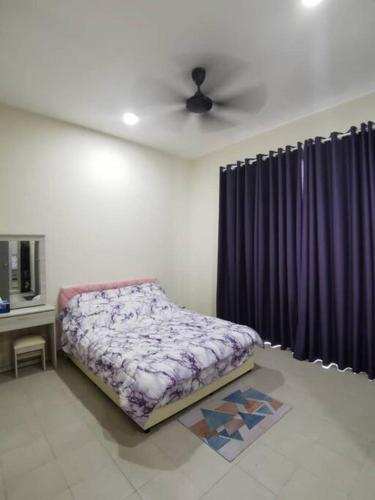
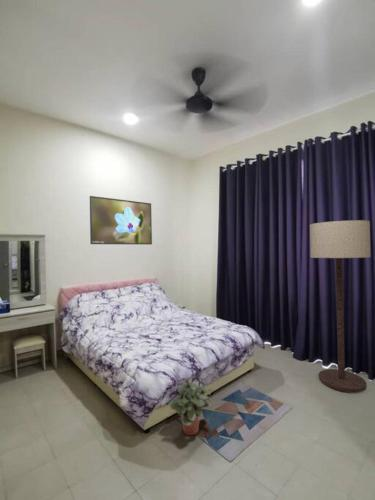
+ floor lamp [309,219,371,393]
+ potted plant [167,379,216,436]
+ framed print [89,195,153,245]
